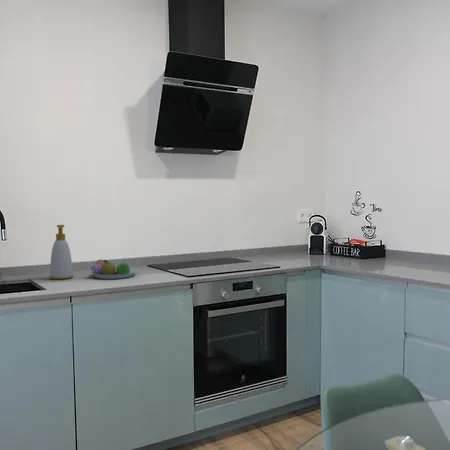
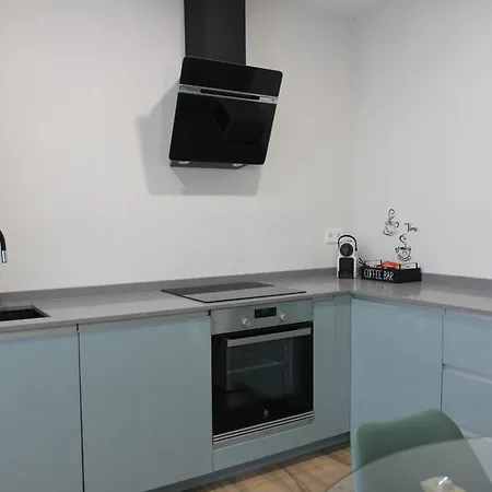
- fruit bowl [90,259,138,280]
- soap bottle [49,224,74,280]
